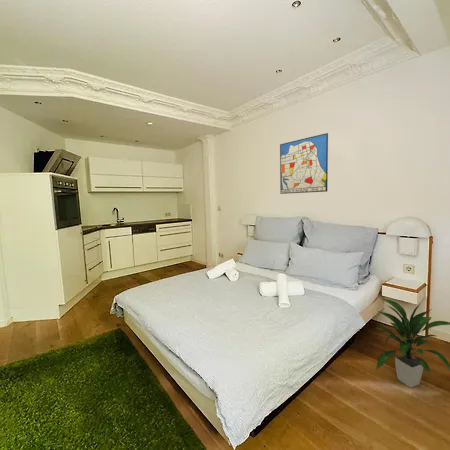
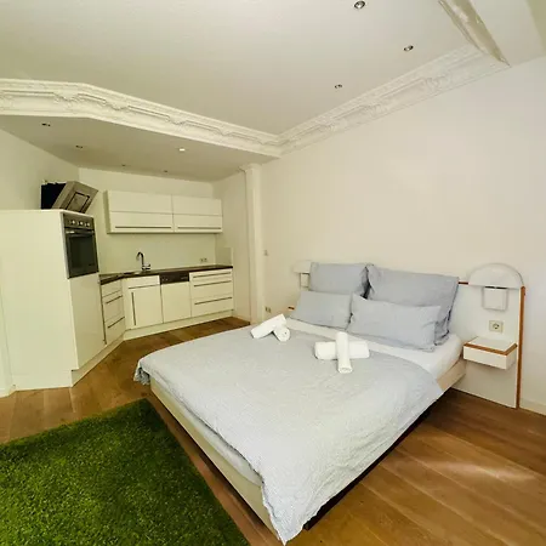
- wall art [279,132,329,195]
- indoor plant [375,297,450,389]
